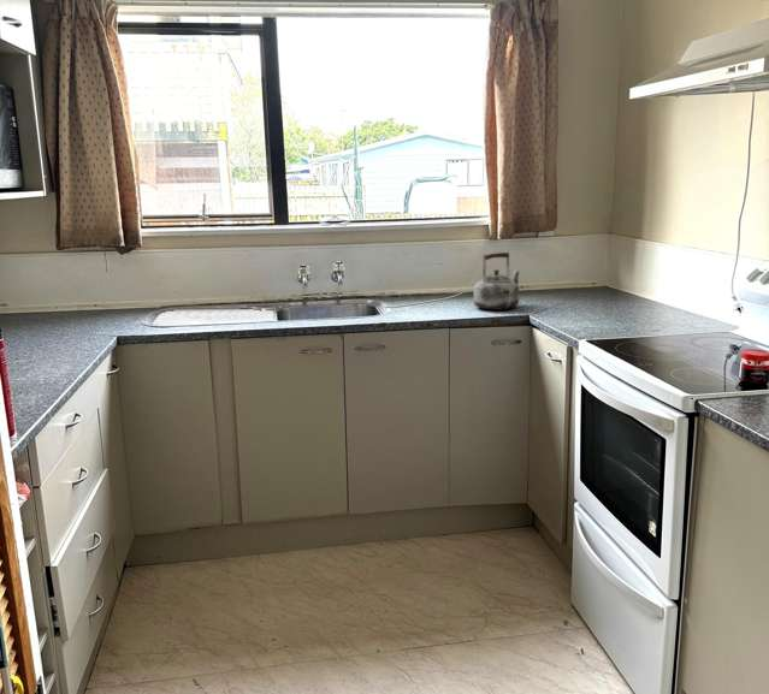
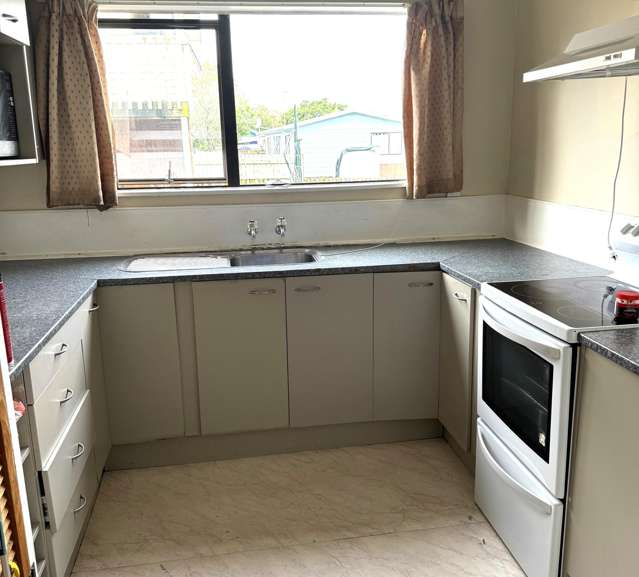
- kettle [473,250,521,312]
